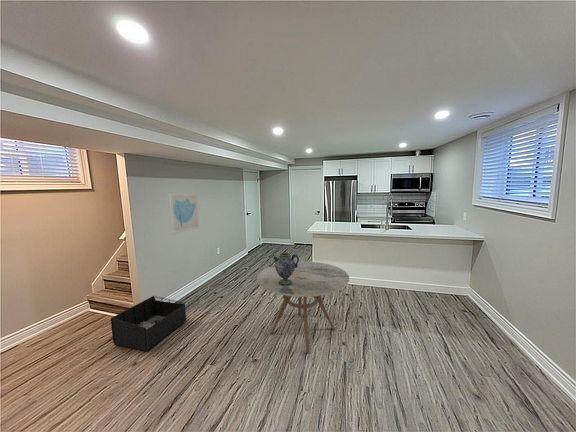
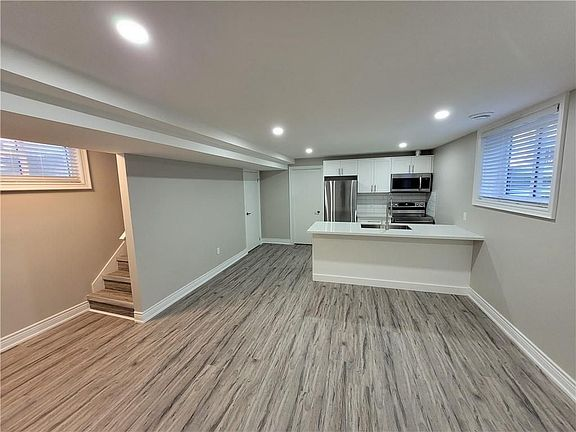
- dining table [256,261,350,354]
- ceramic jug [272,252,300,285]
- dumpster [110,295,187,353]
- wall art [168,192,200,235]
